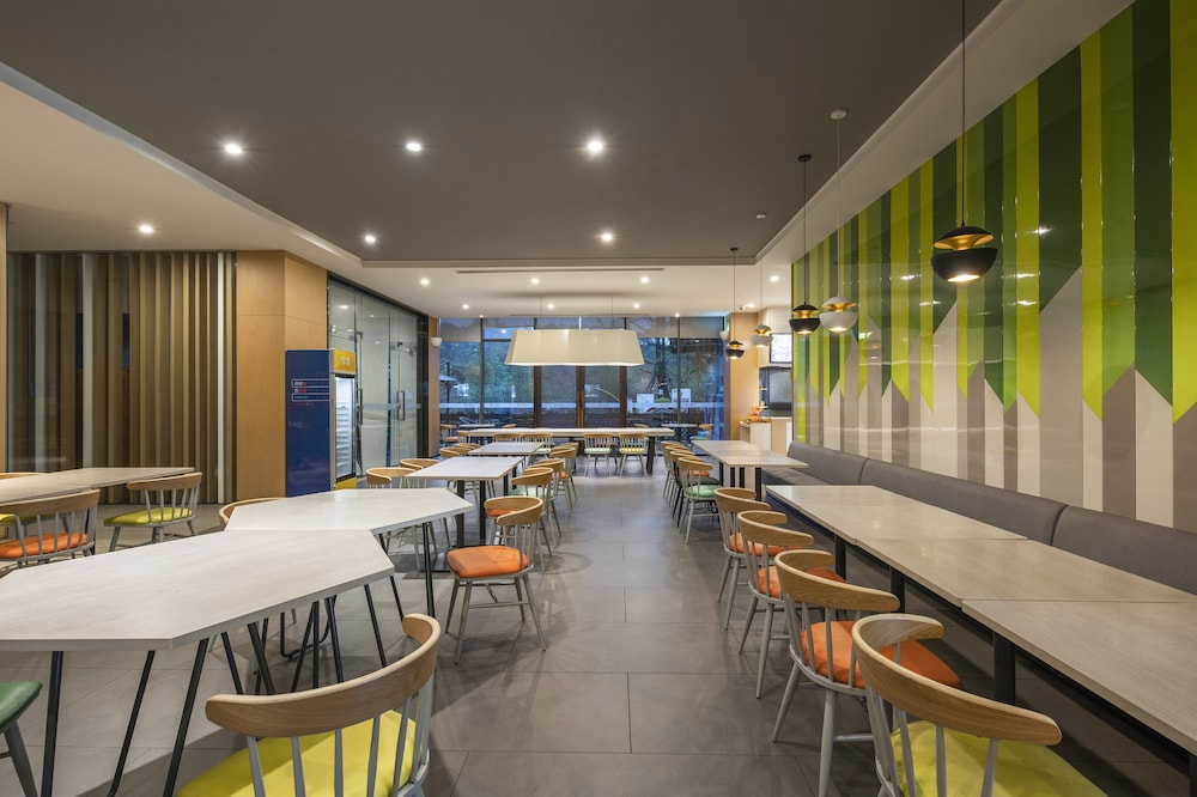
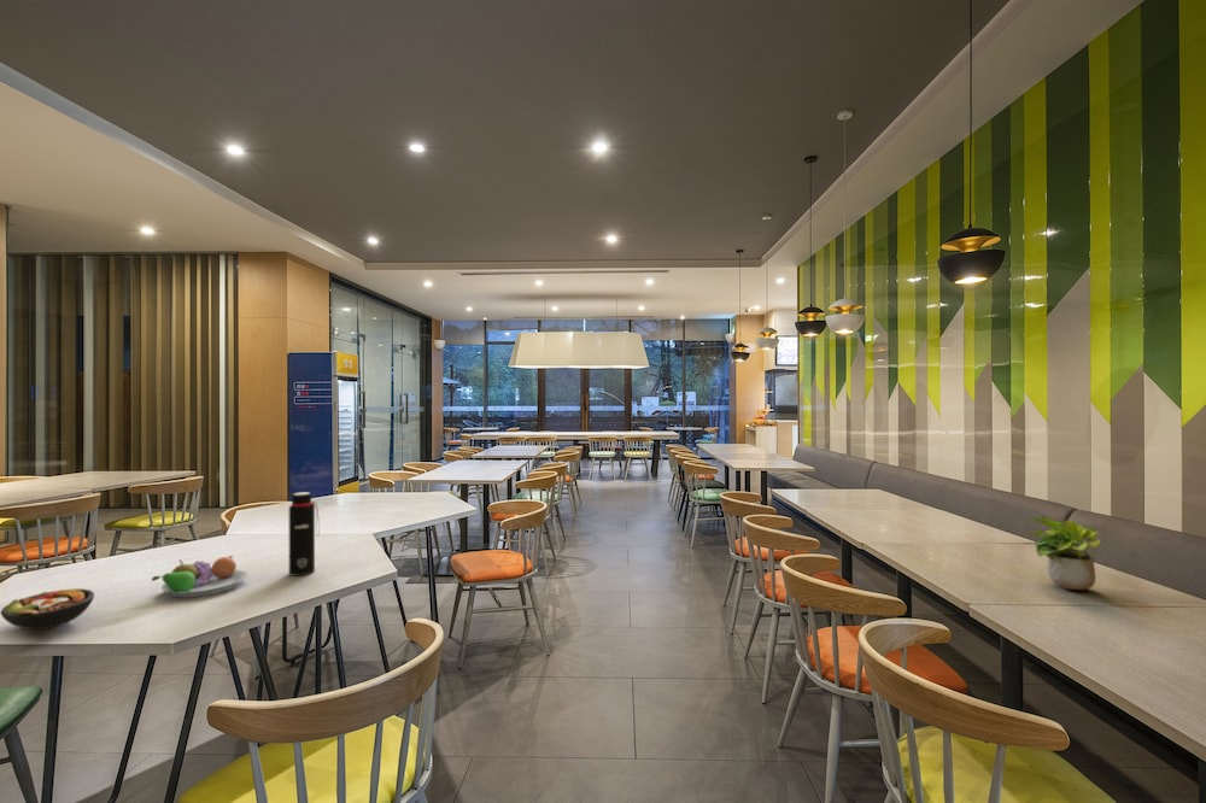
+ water bottle [288,491,321,576]
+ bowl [0,587,95,631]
+ potted plant [1026,514,1101,591]
+ fruit bowl [151,555,248,598]
